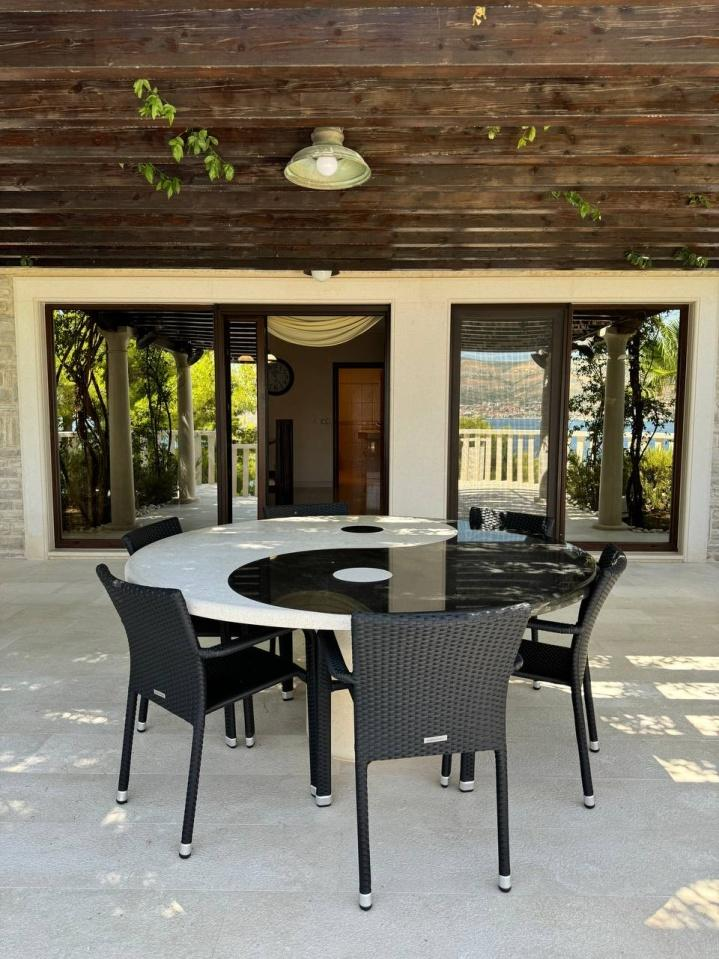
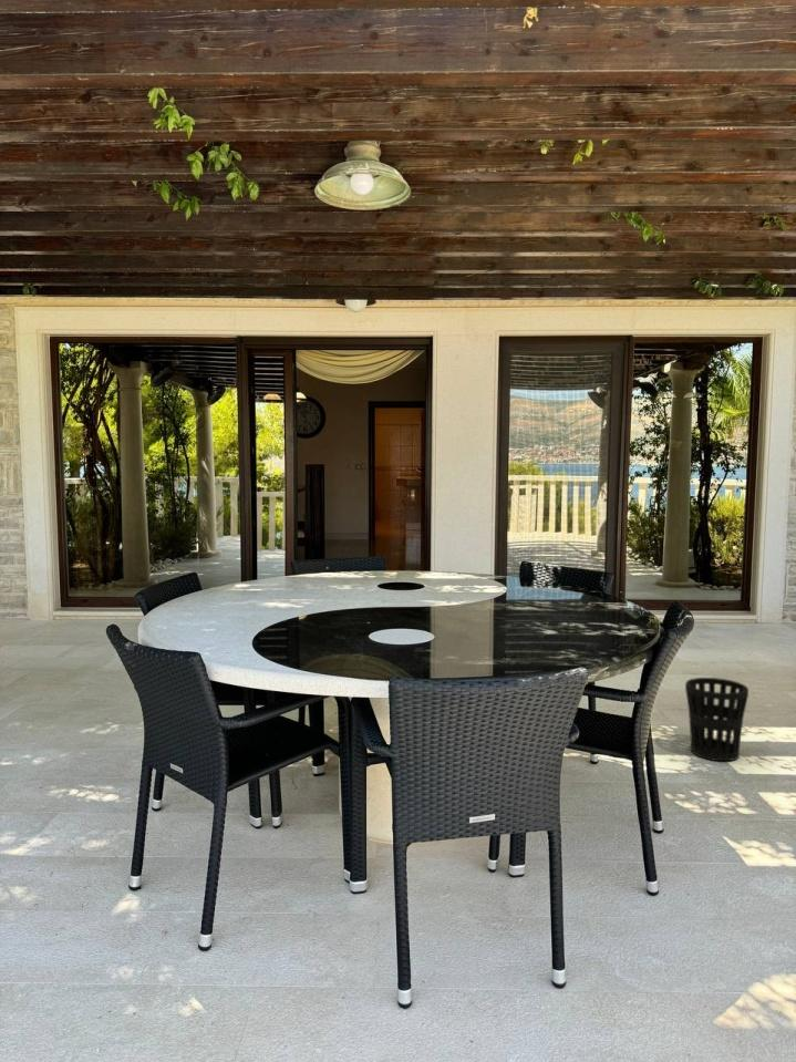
+ wastebasket [684,677,750,762]
